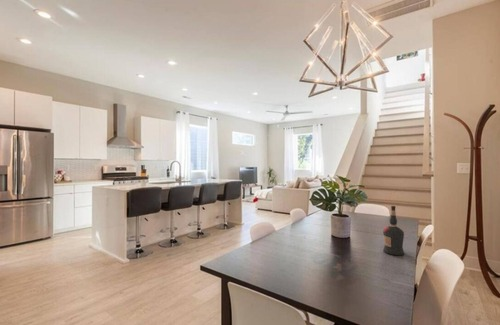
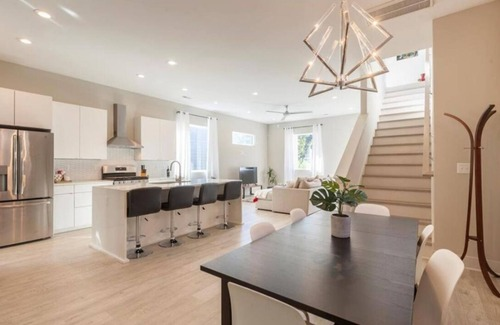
- liquor bottle [382,205,405,256]
